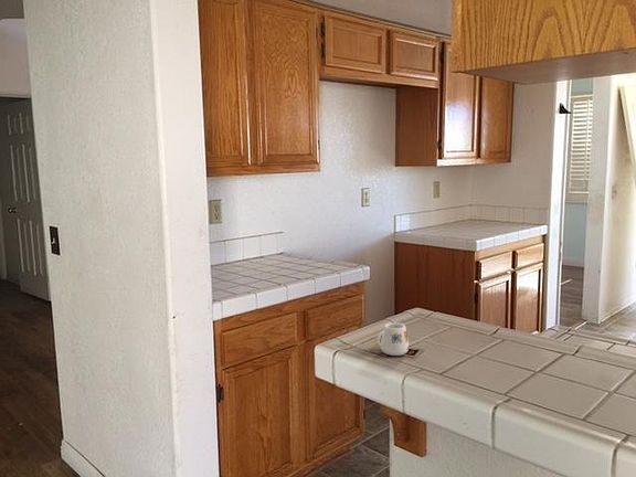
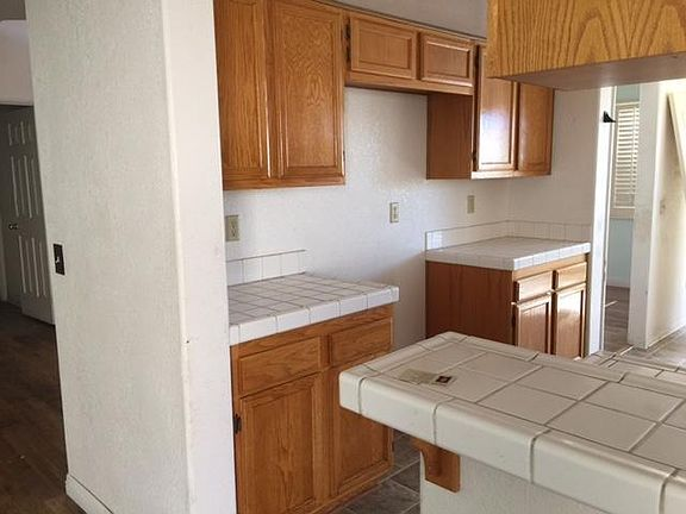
- mug [377,321,410,357]
